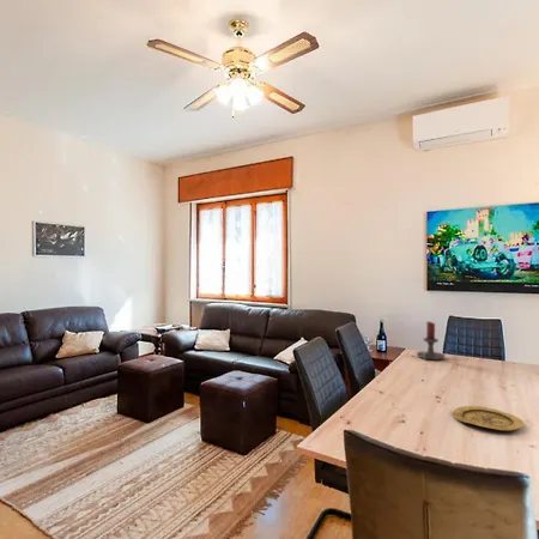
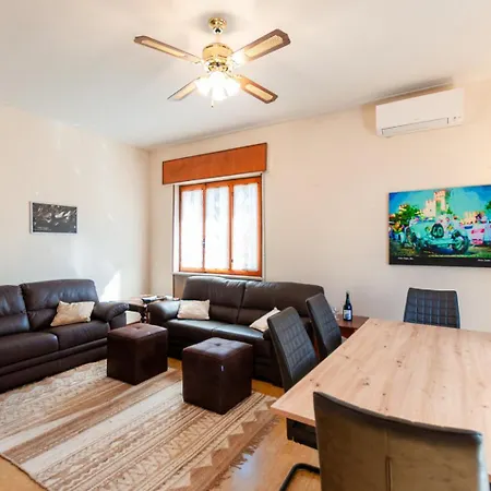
- candle holder [416,320,446,362]
- plate [452,405,525,432]
